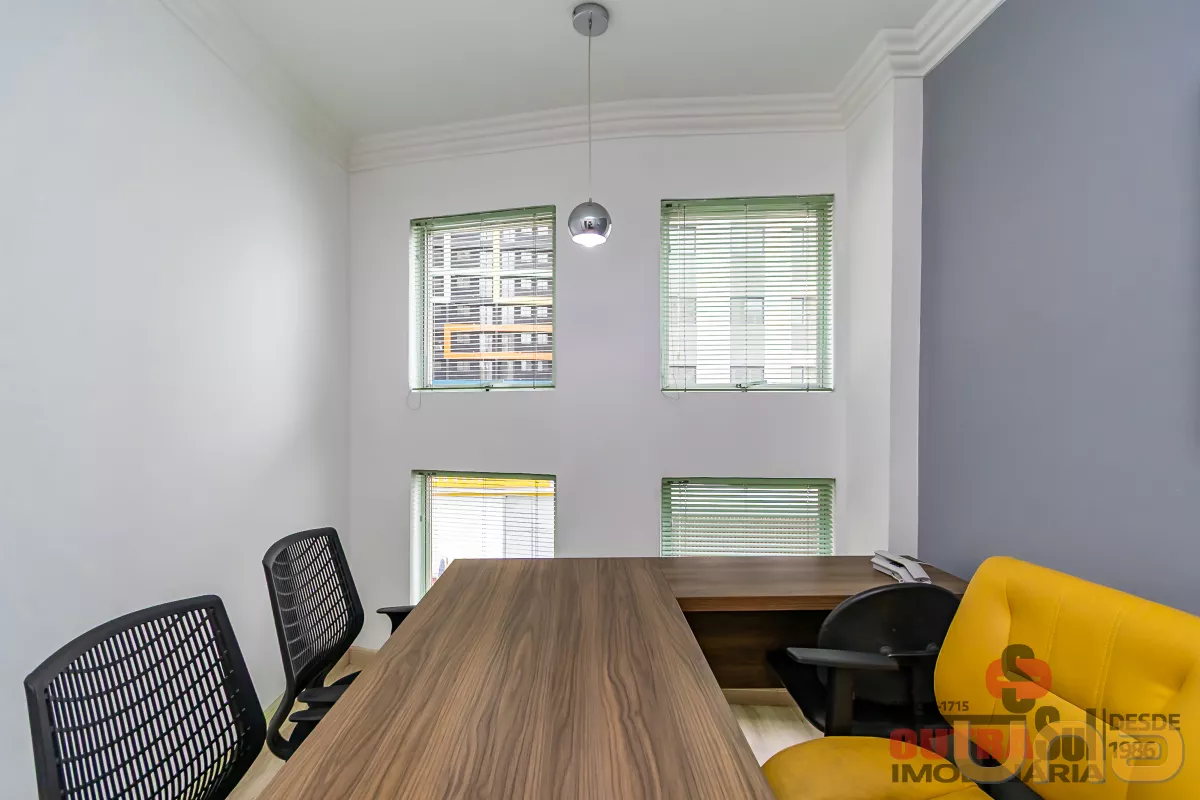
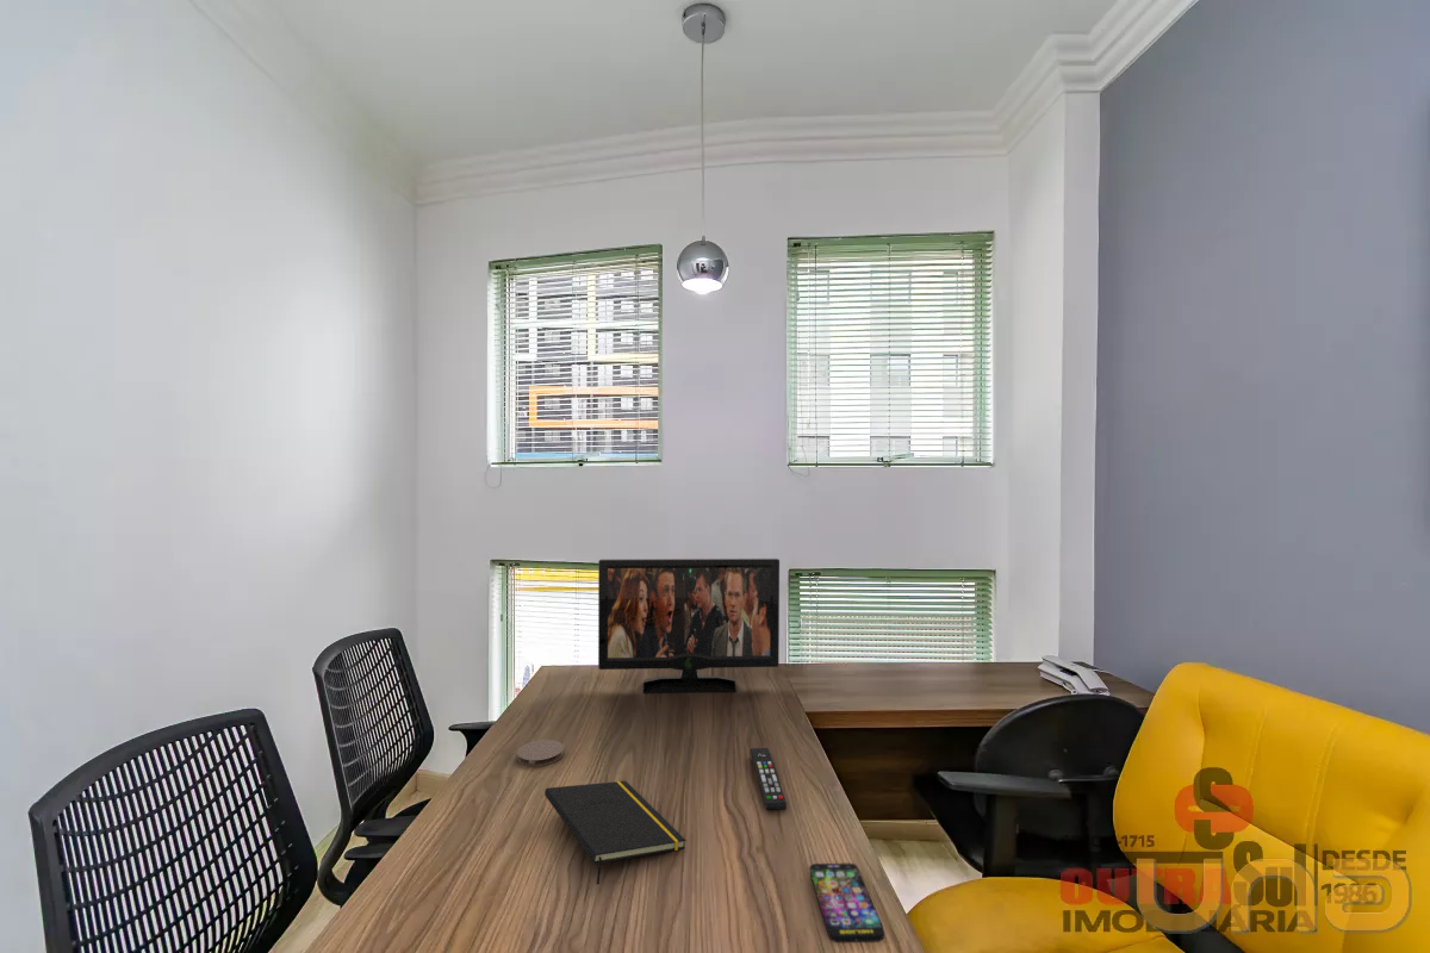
+ flat panel tv [597,558,781,694]
+ remote control [750,747,788,810]
+ coaster [516,739,565,767]
+ notepad [543,780,686,885]
+ smartphone [809,862,885,943]
